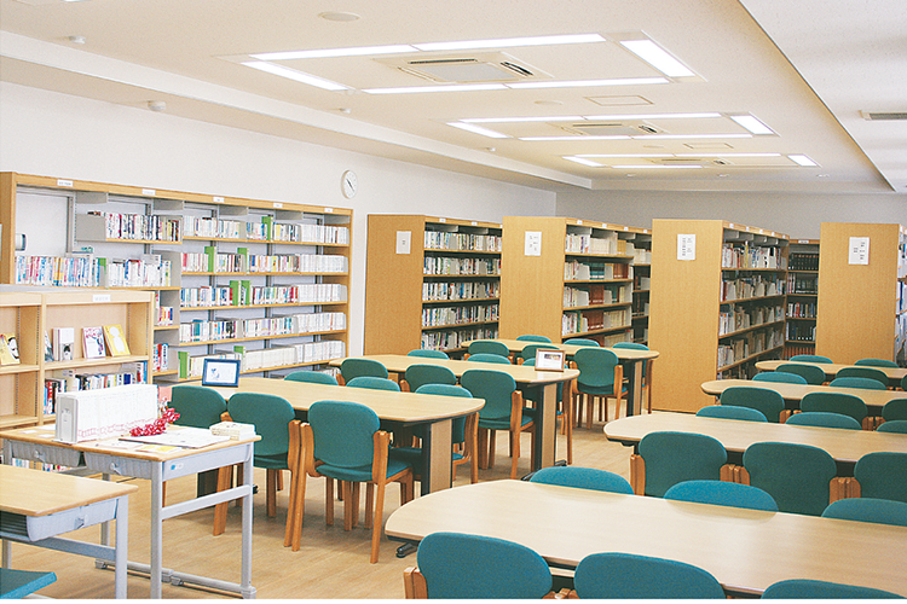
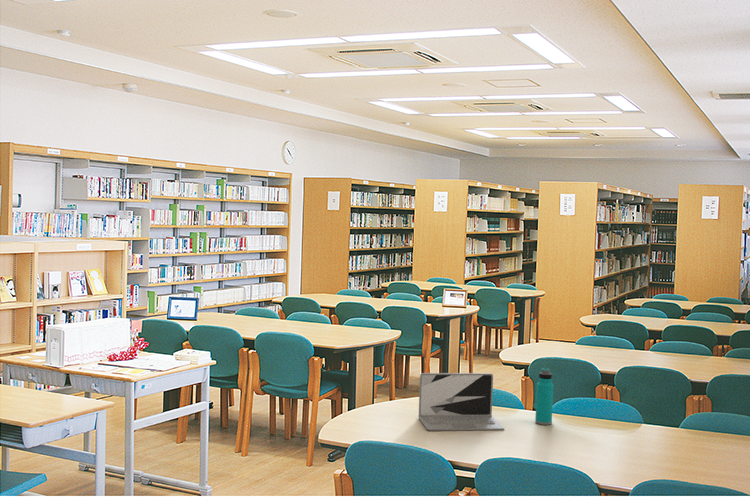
+ water bottle [534,367,554,426]
+ laptop [417,372,505,432]
